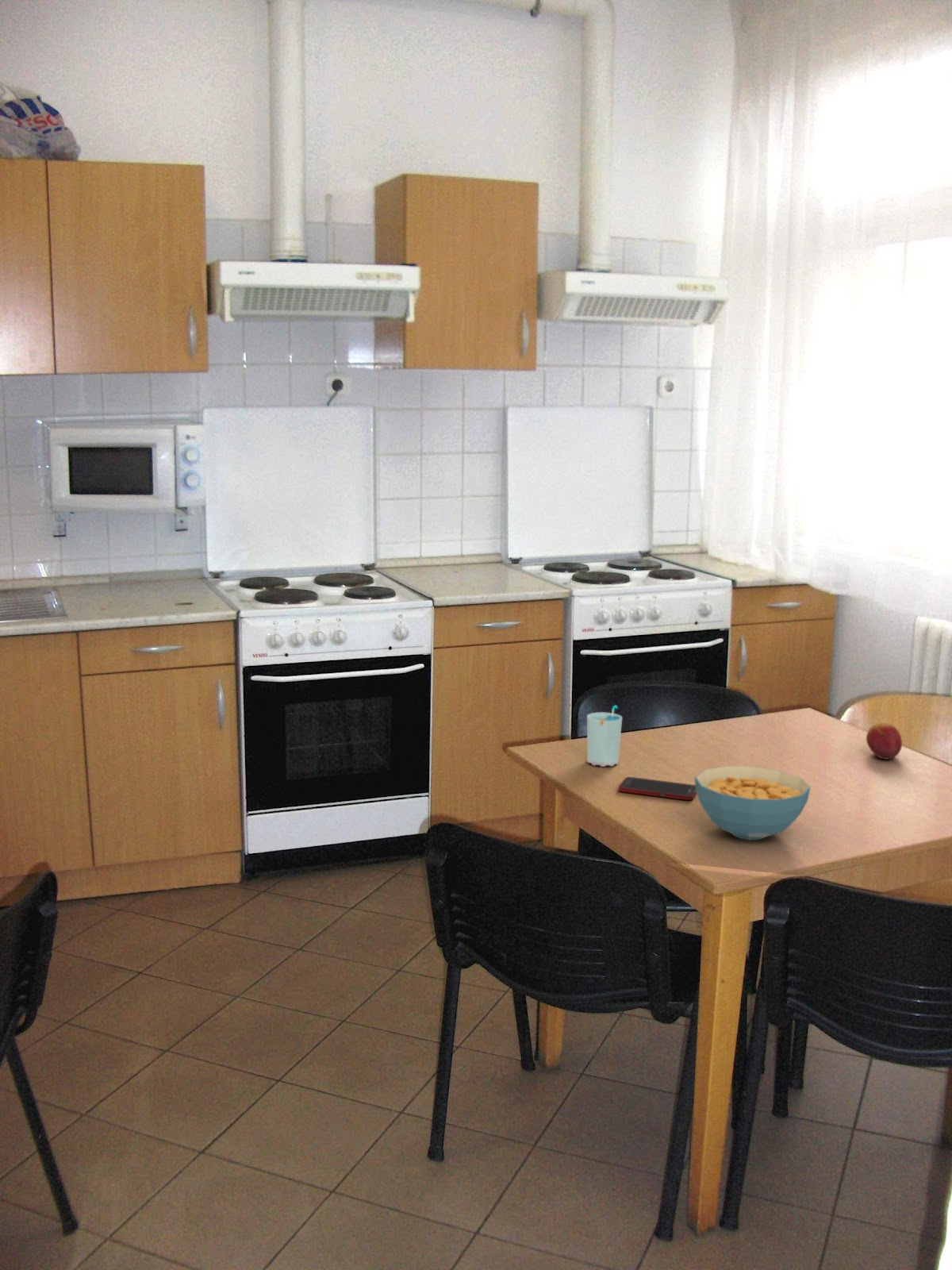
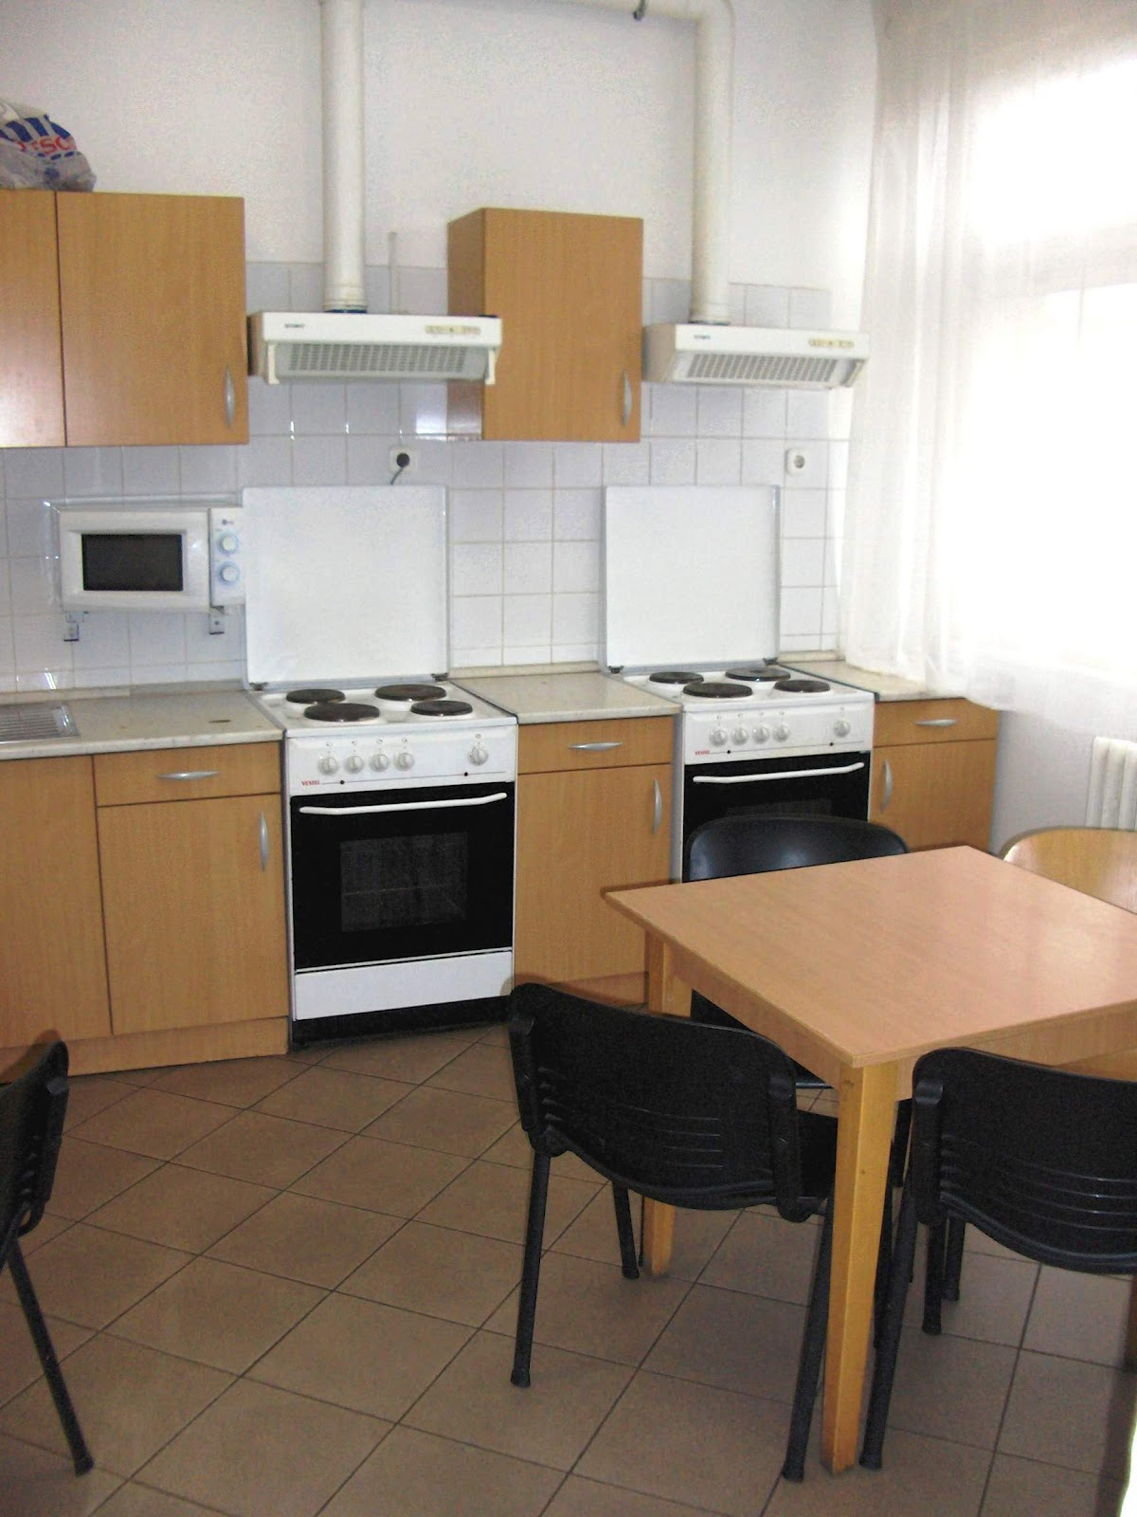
- cup [586,705,623,768]
- cell phone [617,776,697,801]
- fruit [866,722,903,760]
- cereal bowl [694,765,812,841]
